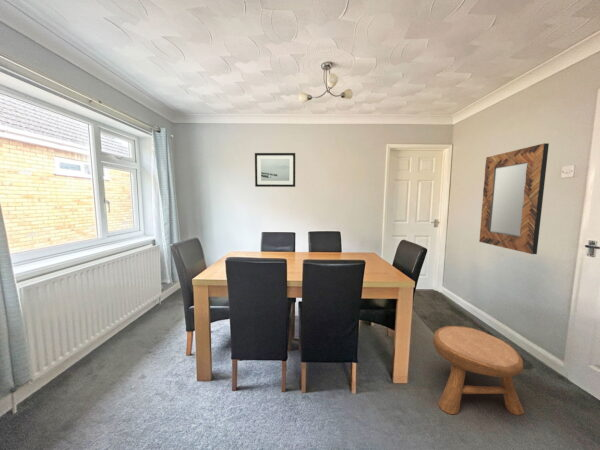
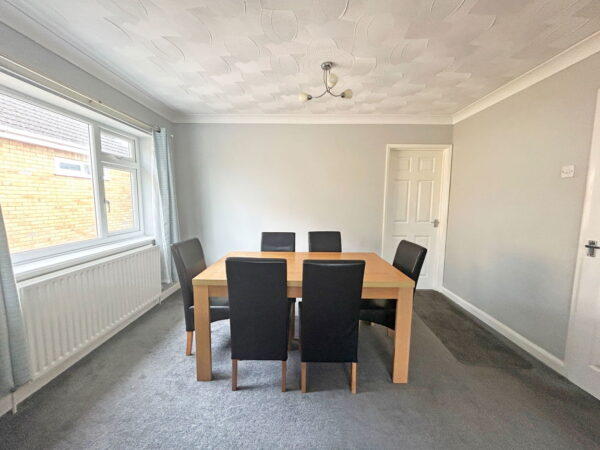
- stool [432,325,525,416]
- home mirror [478,142,550,255]
- wall art [254,152,296,188]
